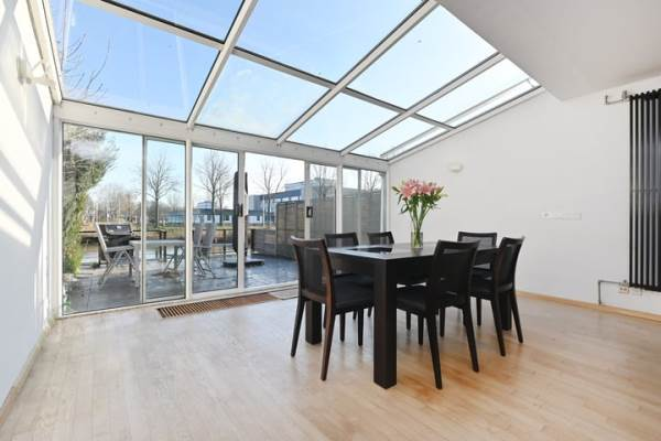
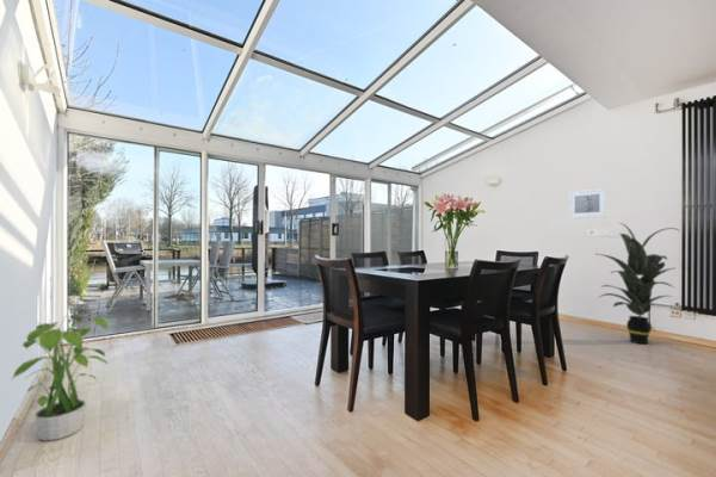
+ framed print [568,187,607,219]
+ indoor plant [597,222,681,345]
+ potted plant [11,314,109,442]
